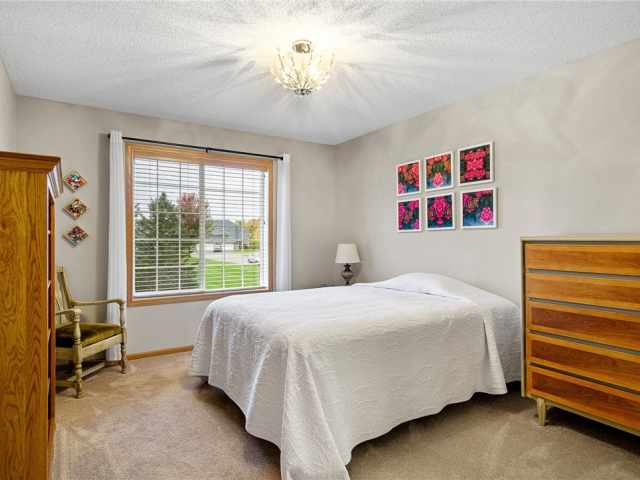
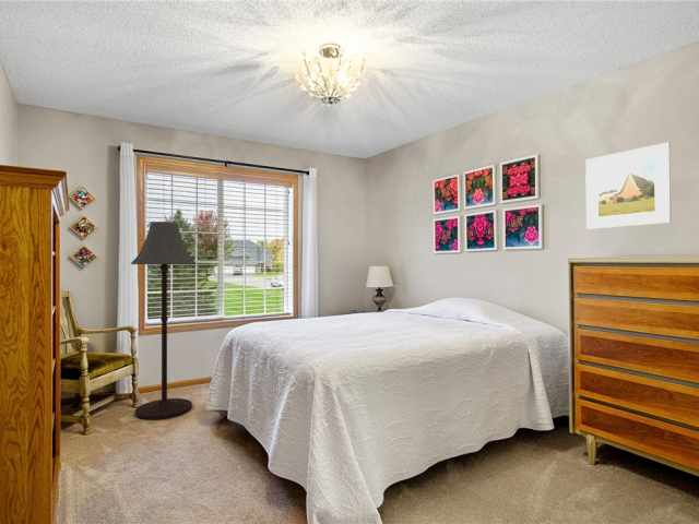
+ floor lamp [130,221,198,420]
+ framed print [584,141,673,230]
